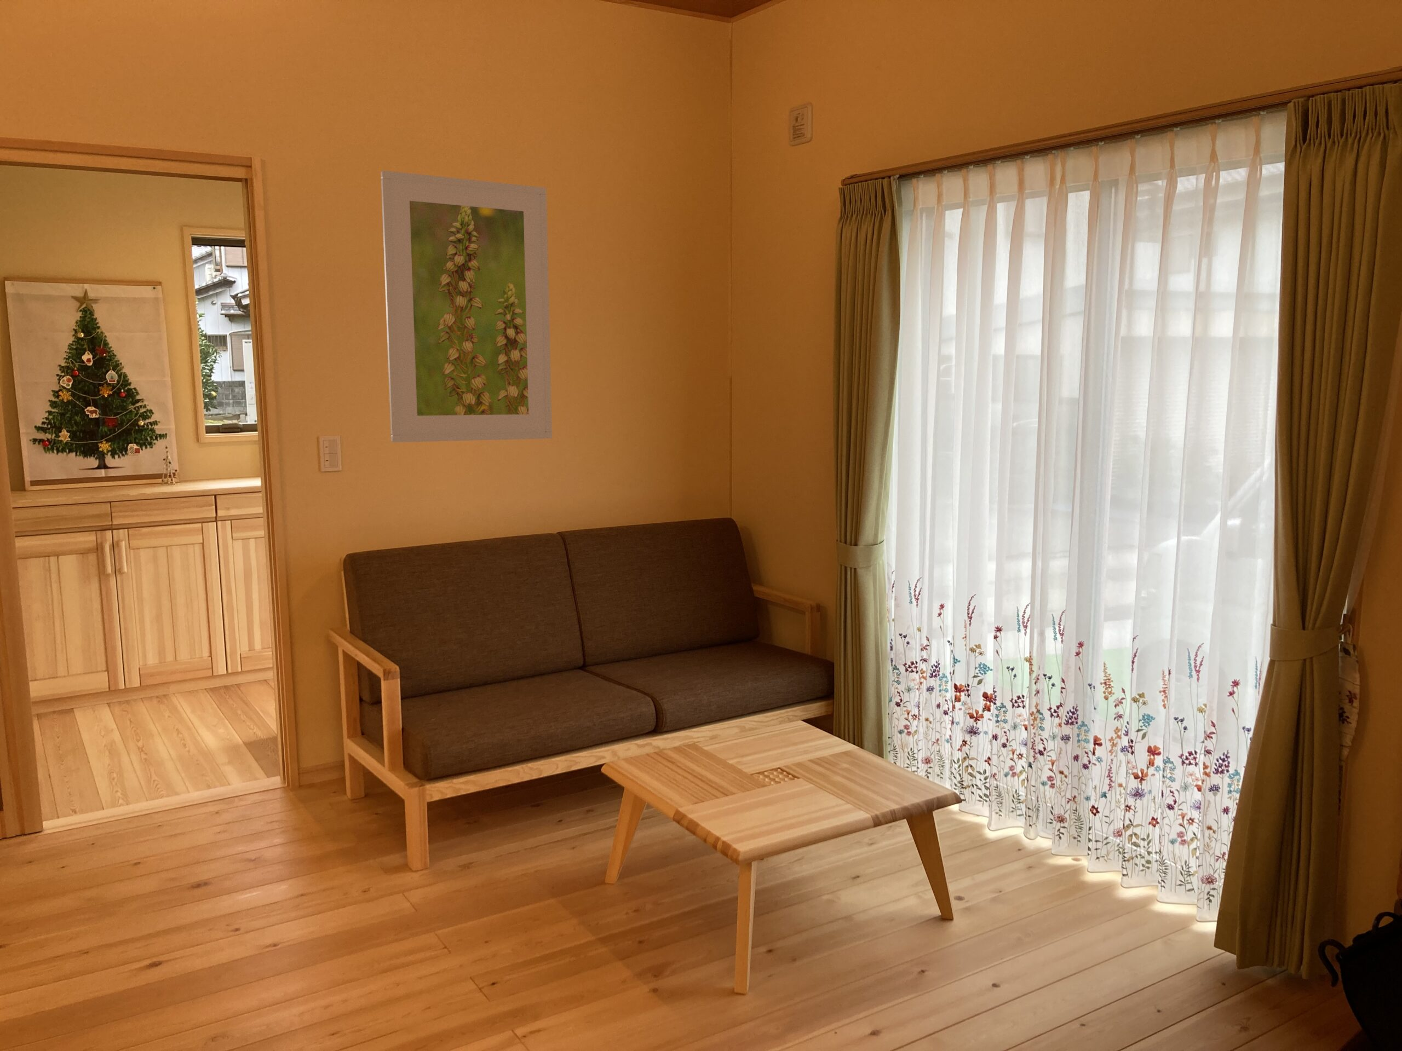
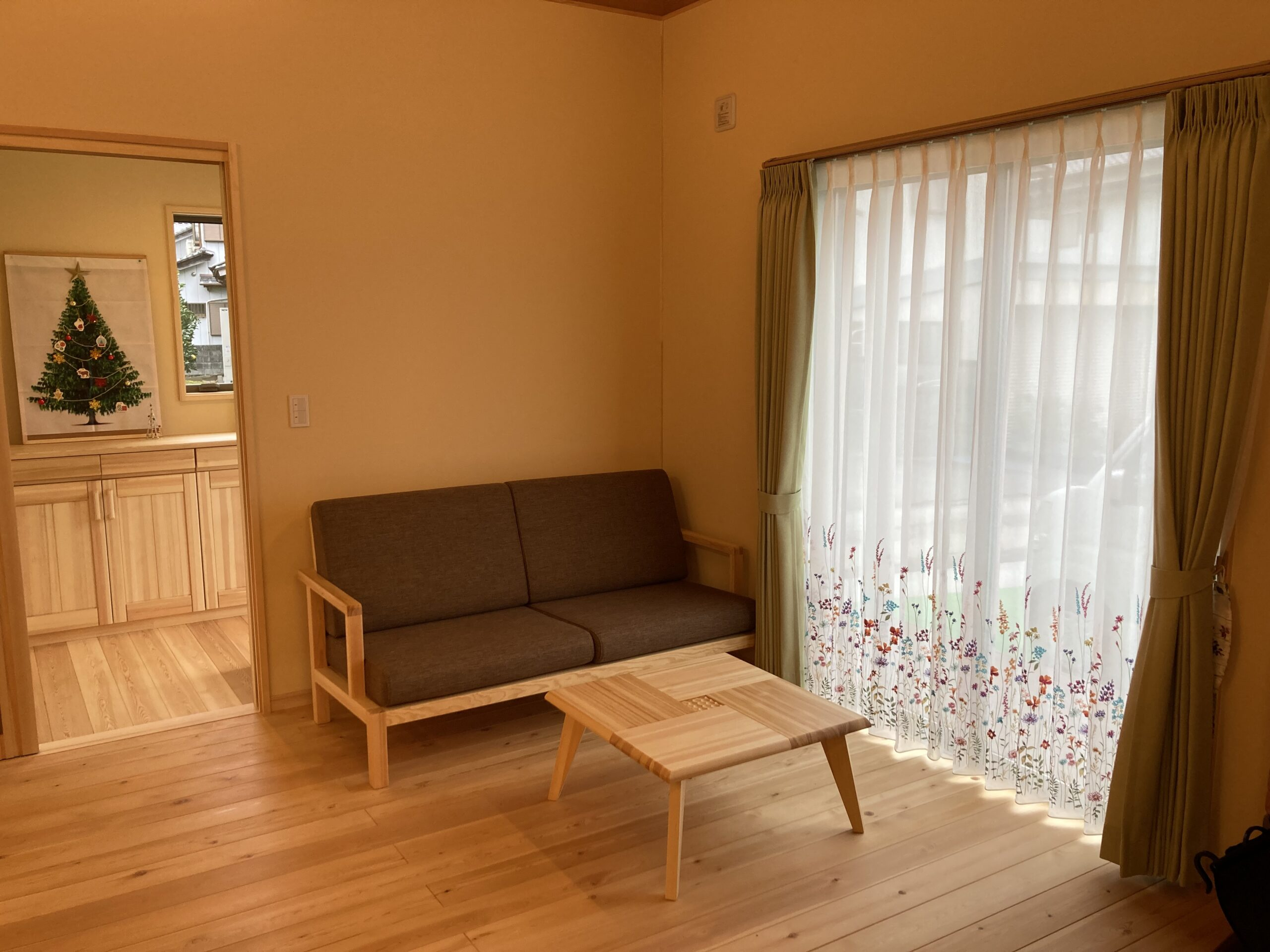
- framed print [380,170,553,443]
